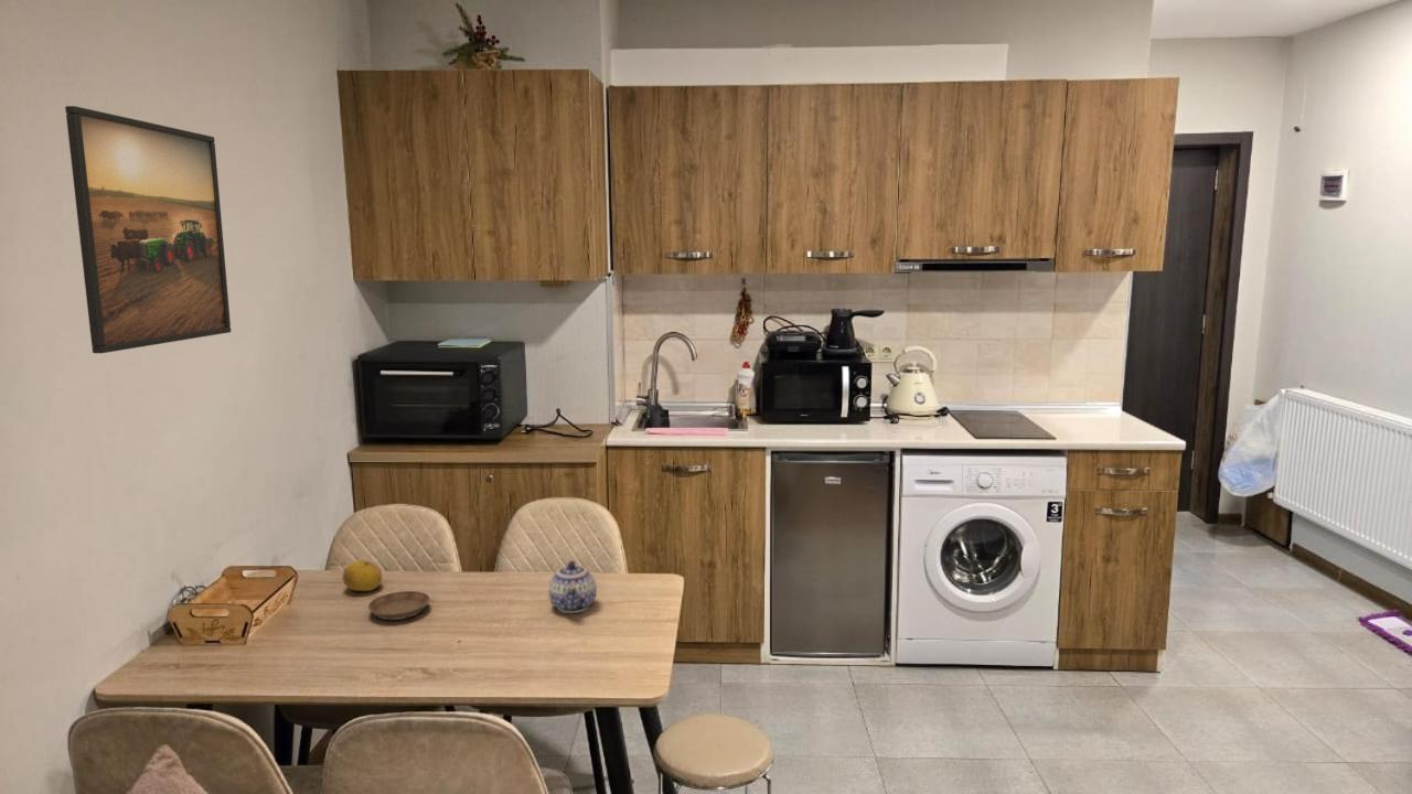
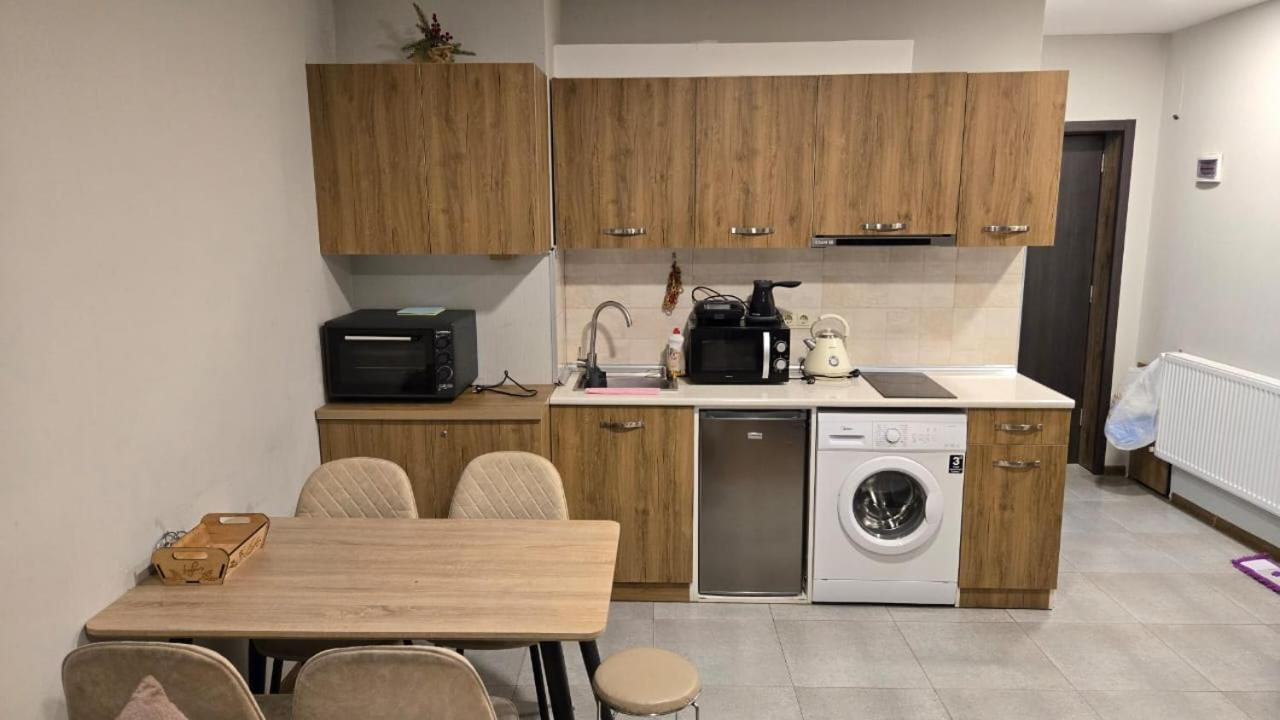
- teapot [547,559,598,614]
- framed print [64,105,232,354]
- fruit [342,559,383,592]
- saucer [367,590,431,621]
